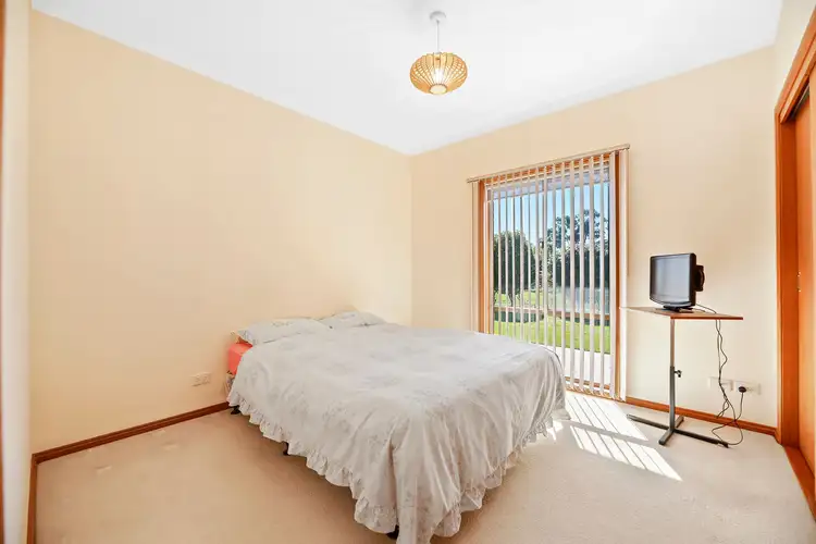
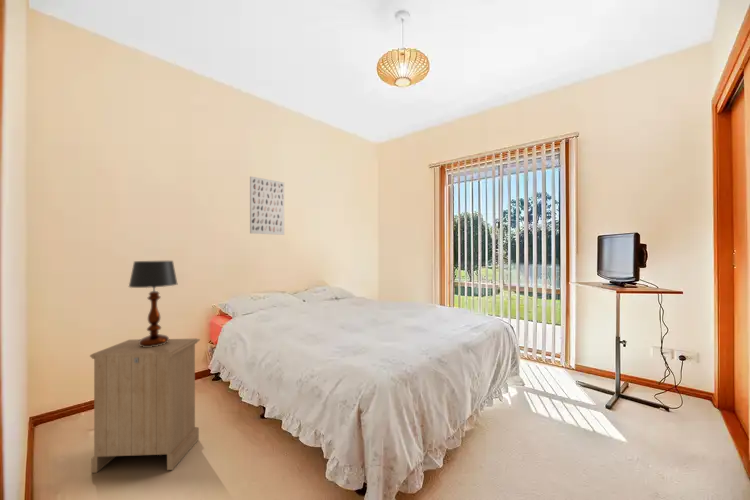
+ cabinet [89,338,201,474]
+ wall art [249,175,285,236]
+ table lamp [128,260,178,347]
